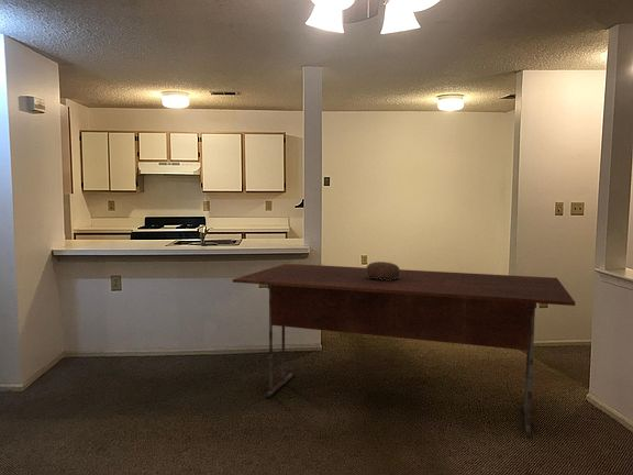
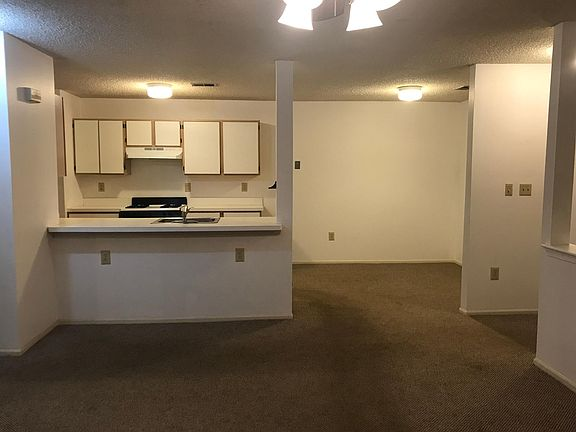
- dining table [232,263,576,438]
- decorative bowl [365,261,400,280]
